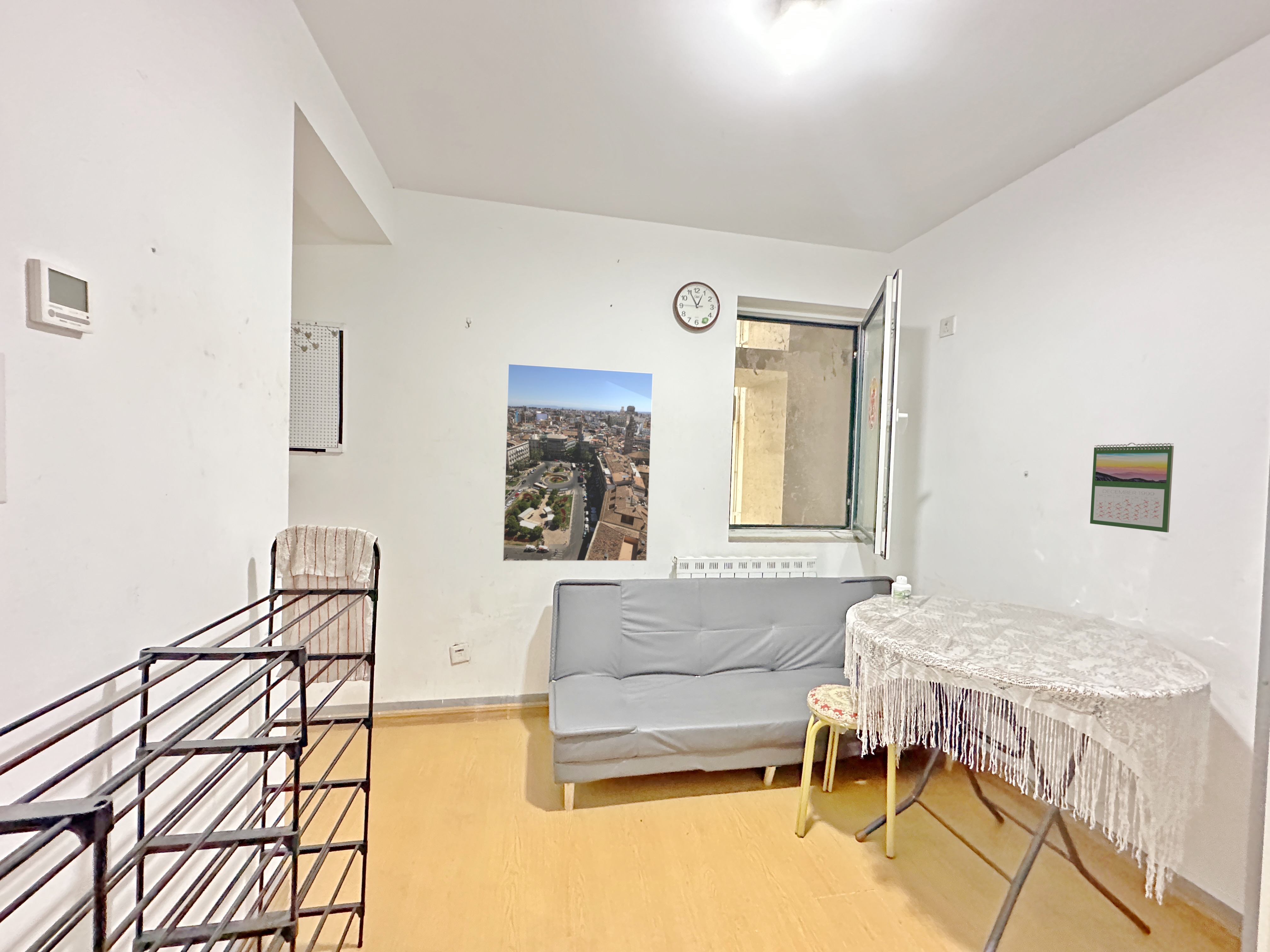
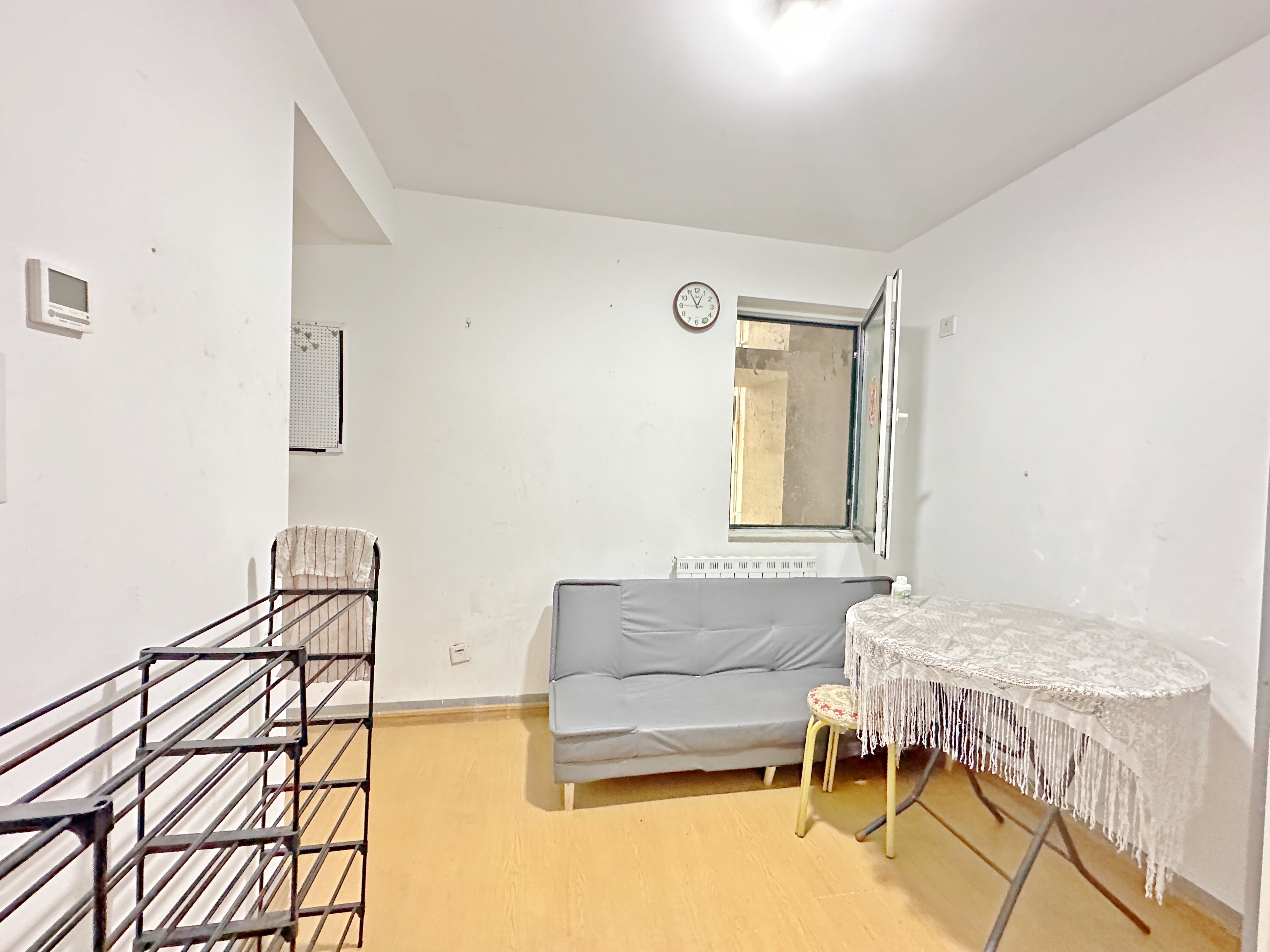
- calendar [1090,442,1174,533]
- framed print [502,363,654,562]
